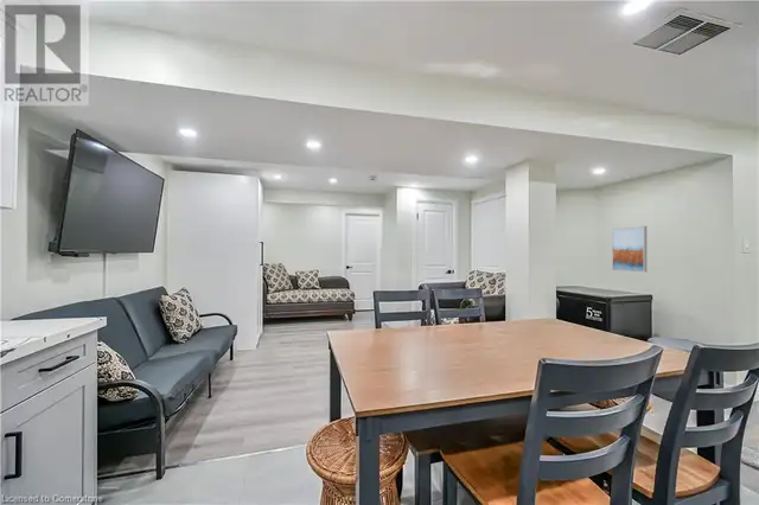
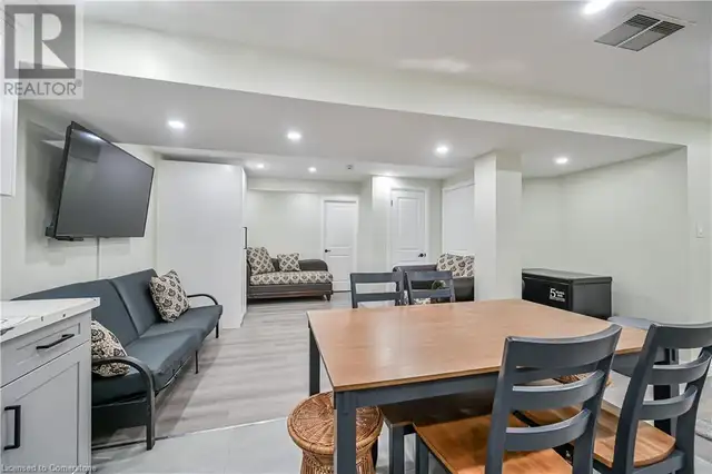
- wall art [611,225,648,273]
